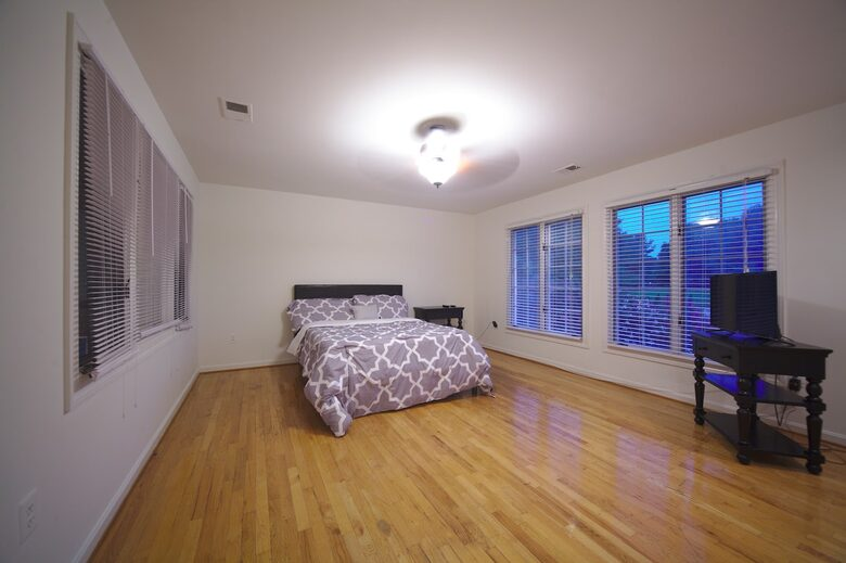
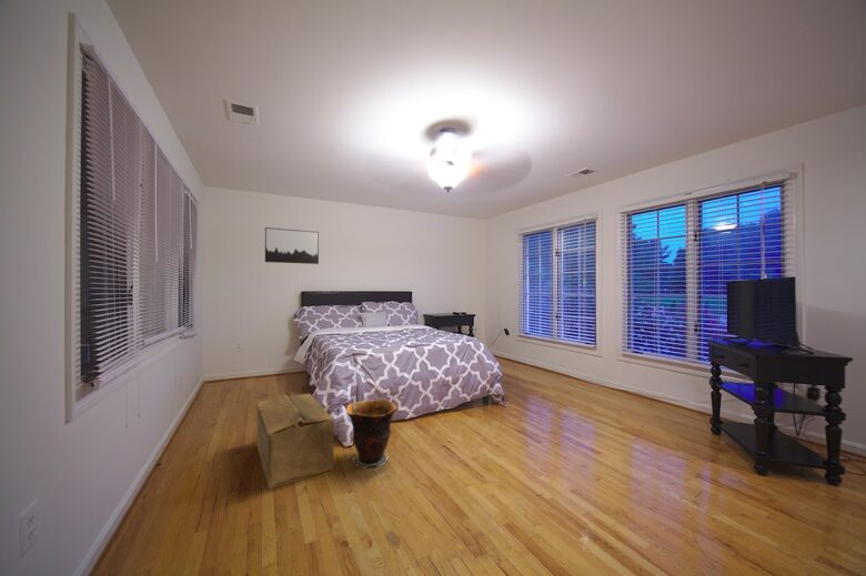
+ cardboard box [255,392,334,489]
+ bucket [345,397,397,468]
+ wall art [264,226,320,265]
